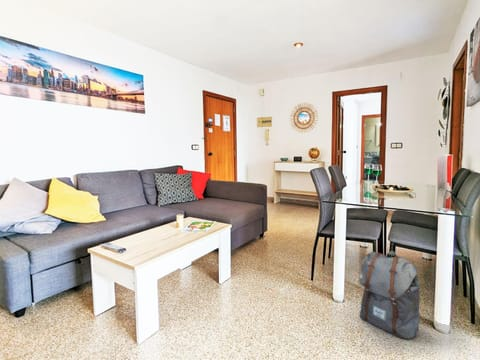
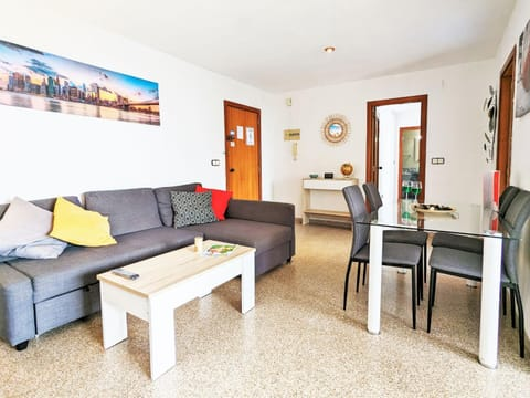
- backpack [358,250,421,340]
